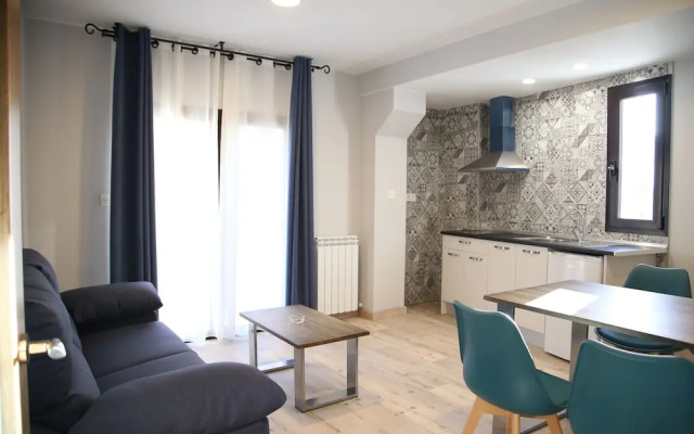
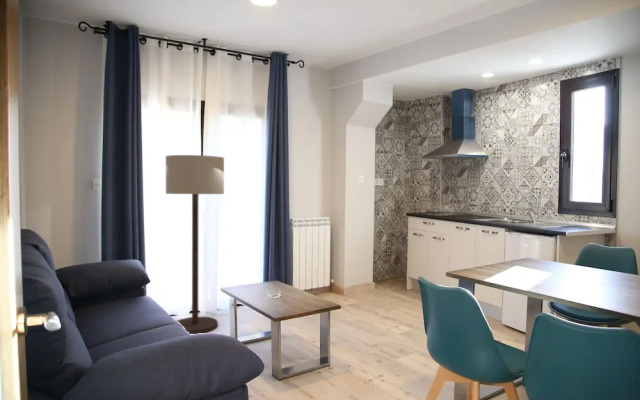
+ floor lamp [165,154,225,335]
